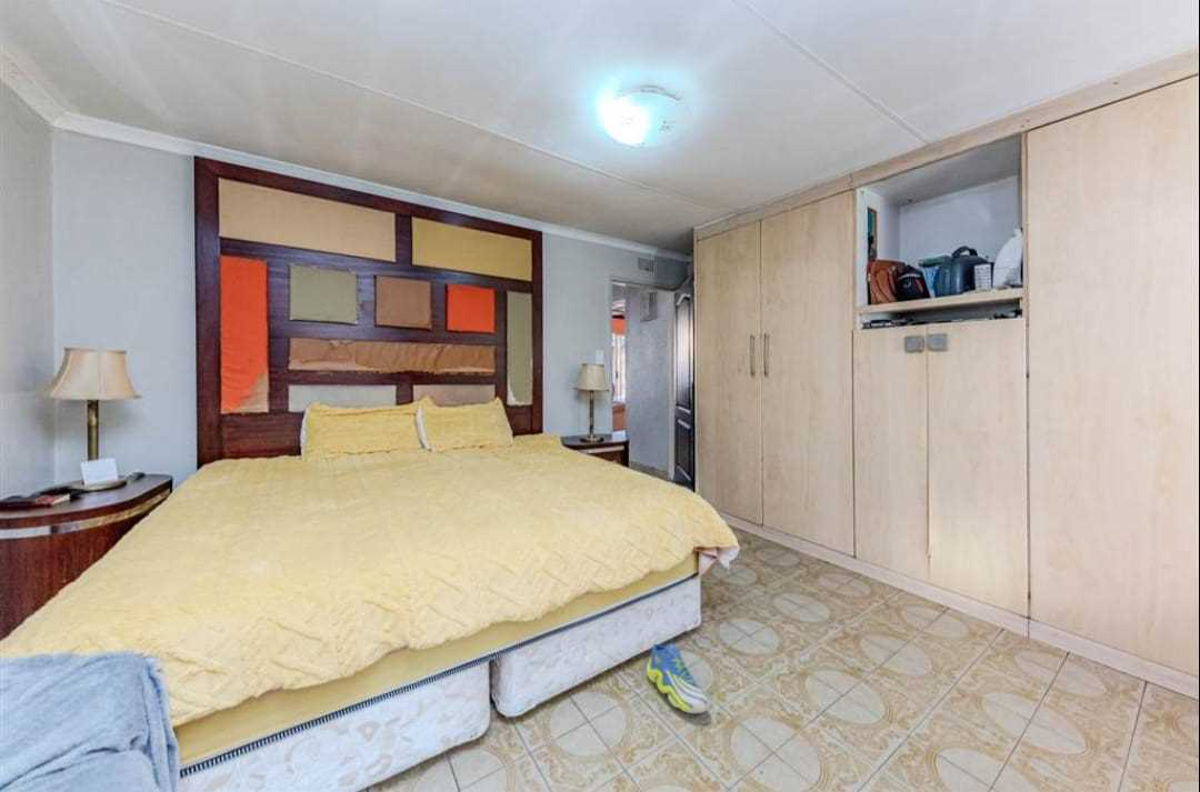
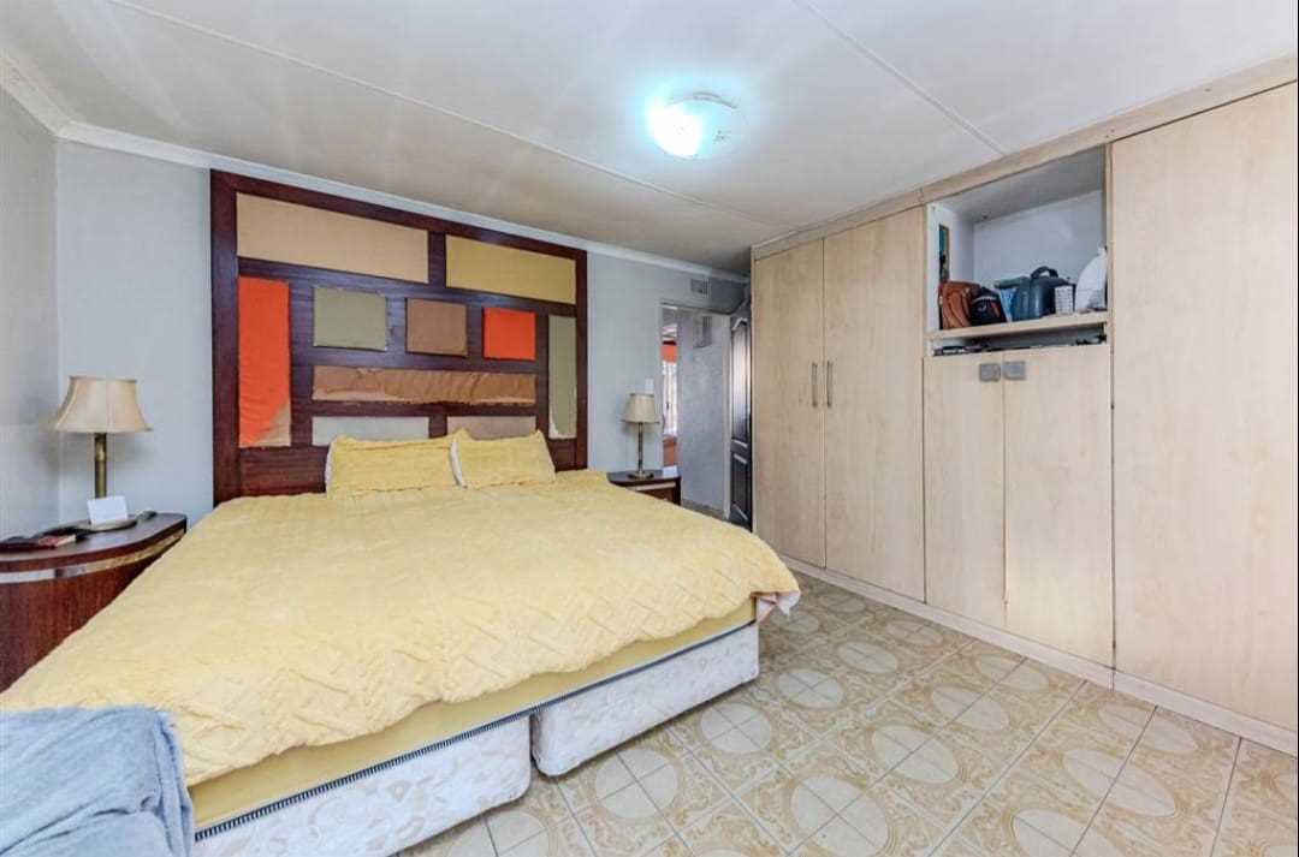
- sneaker [646,642,711,714]
